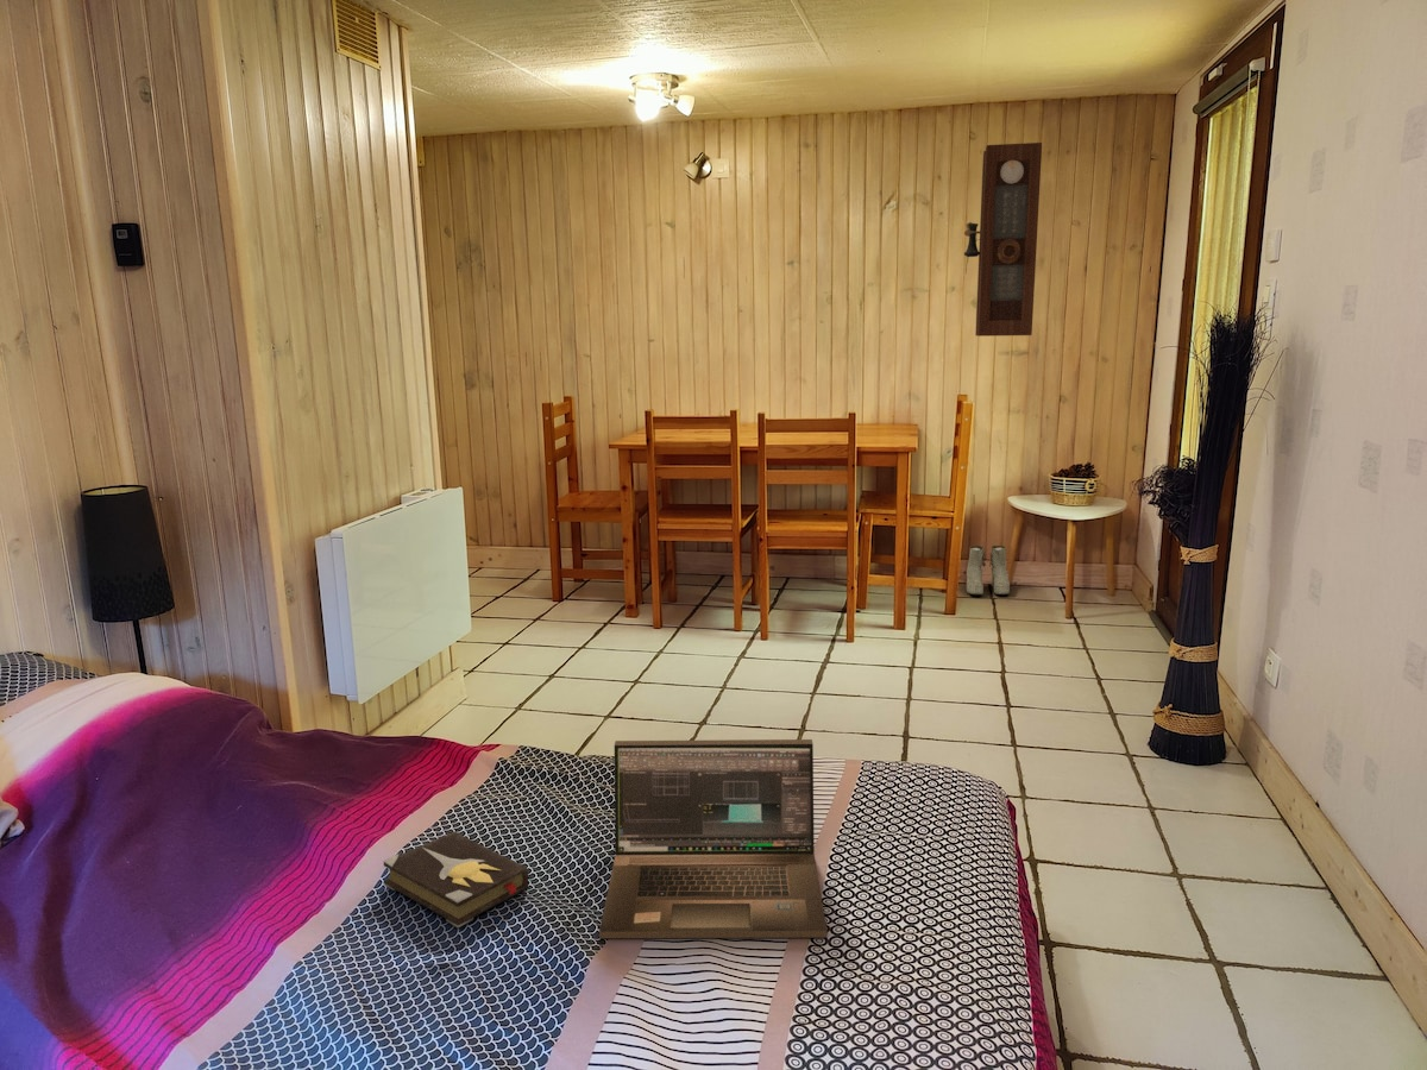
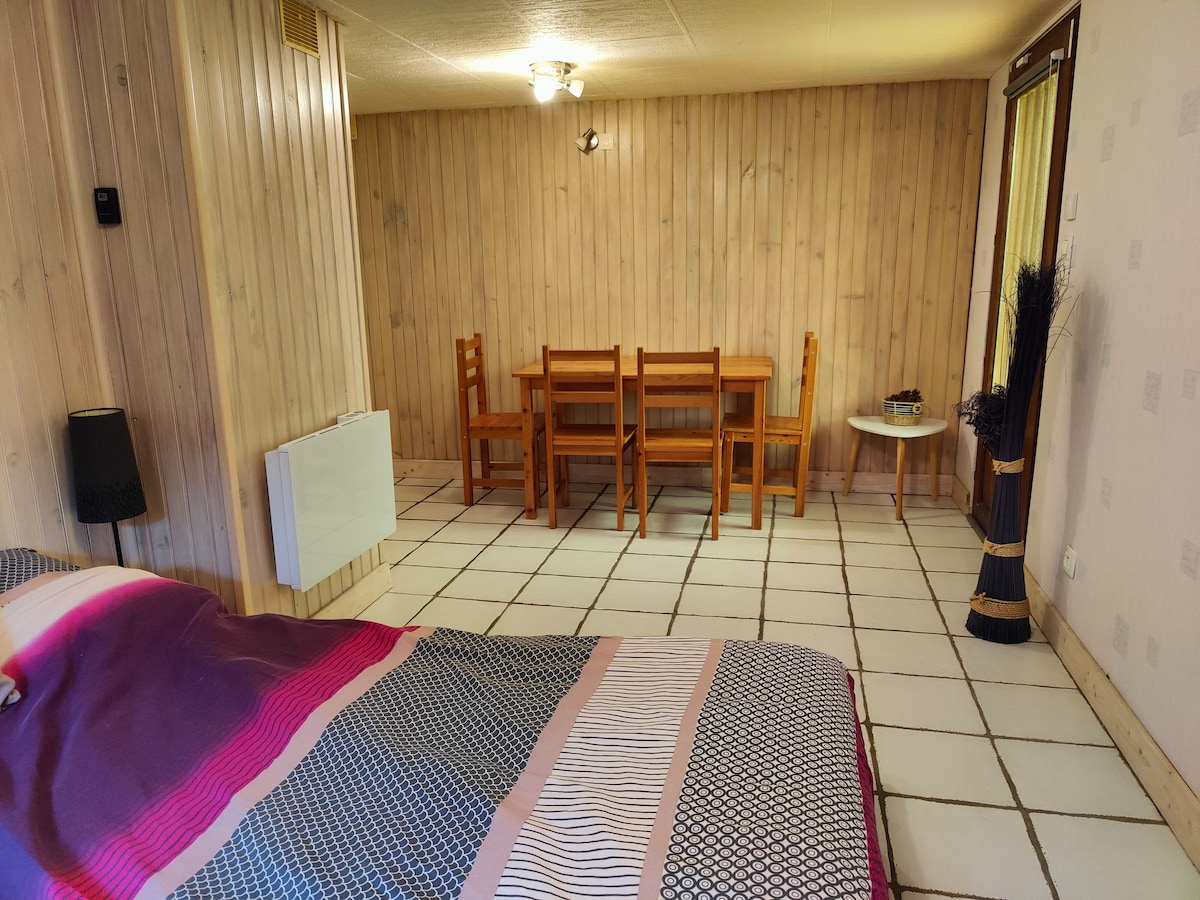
- pendulum clock [963,141,1043,338]
- boots [966,545,1011,596]
- hardback book [383,831,529,929]
- laptop [598,738,828,939]
